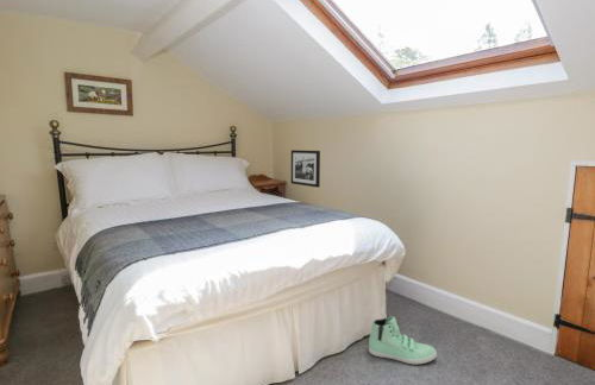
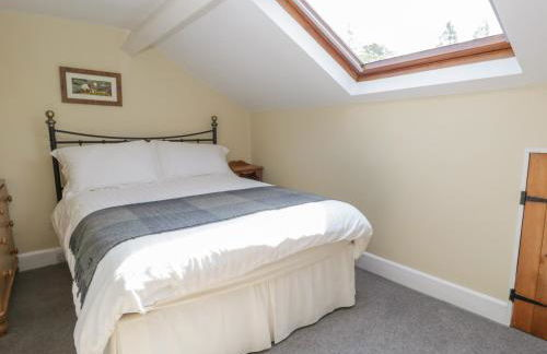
- sneaker [368,315,438,365]
- picture frame [290,149,321,189]
